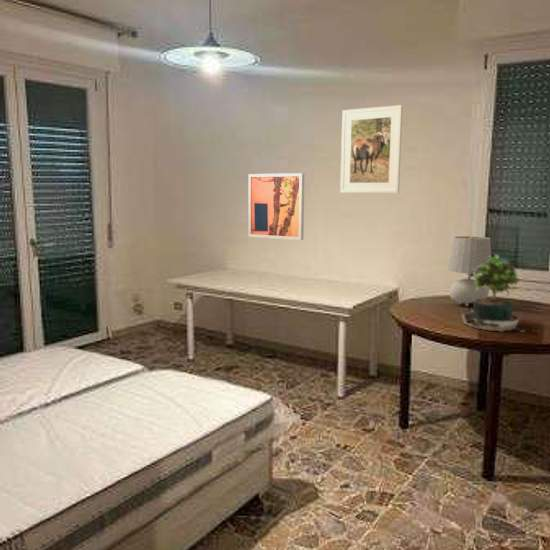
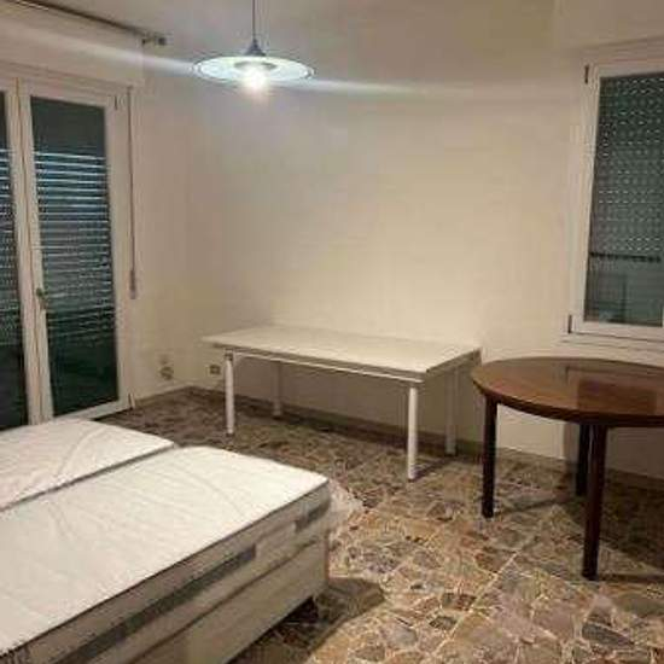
- wall art [247,172,305,241]
- table lamp [447,235,492,307]
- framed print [339,104,404,194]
- potted plant [461,253,536,333]
